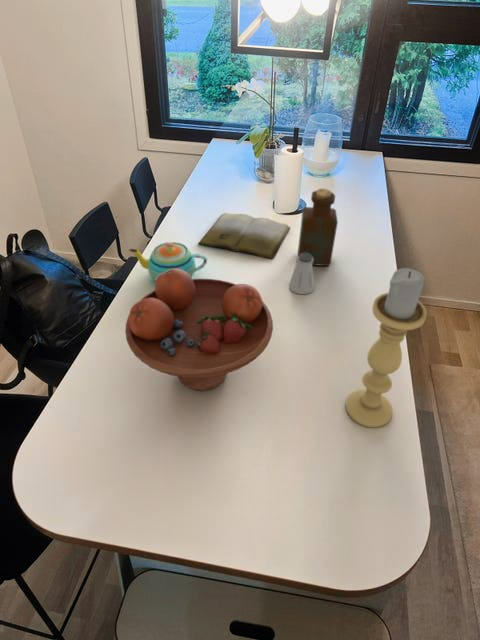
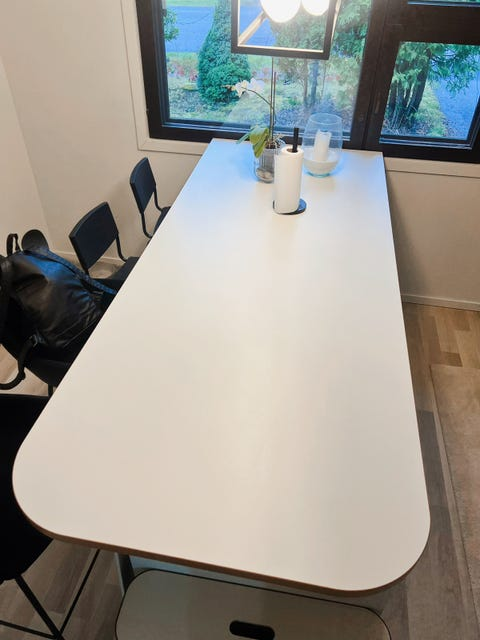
- teapot [128,241,208,282]
- fruit bowl [124,269,274,391]
- book [197,212,291,260]
- saltshaker [288,253,315,295]
- candle holder [345,267,428,429]
- bottle [297,188,339,267]
